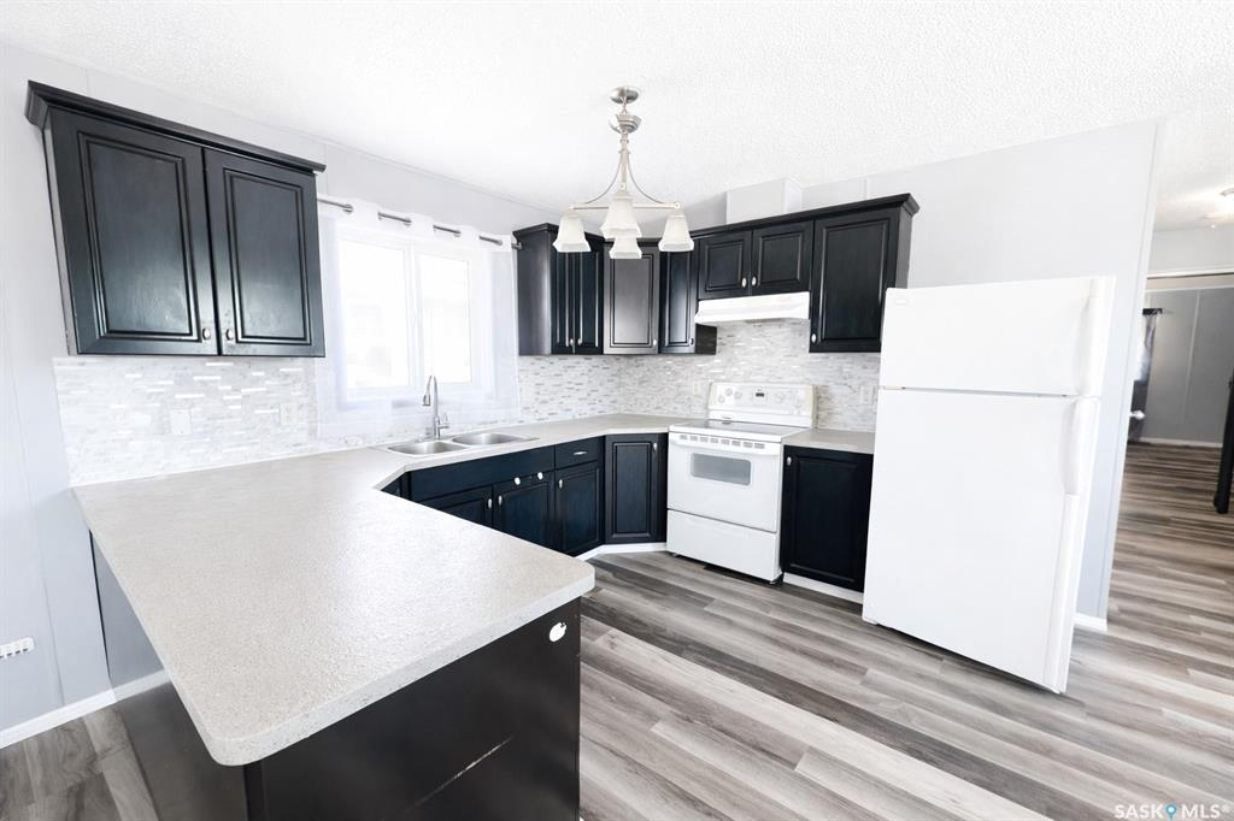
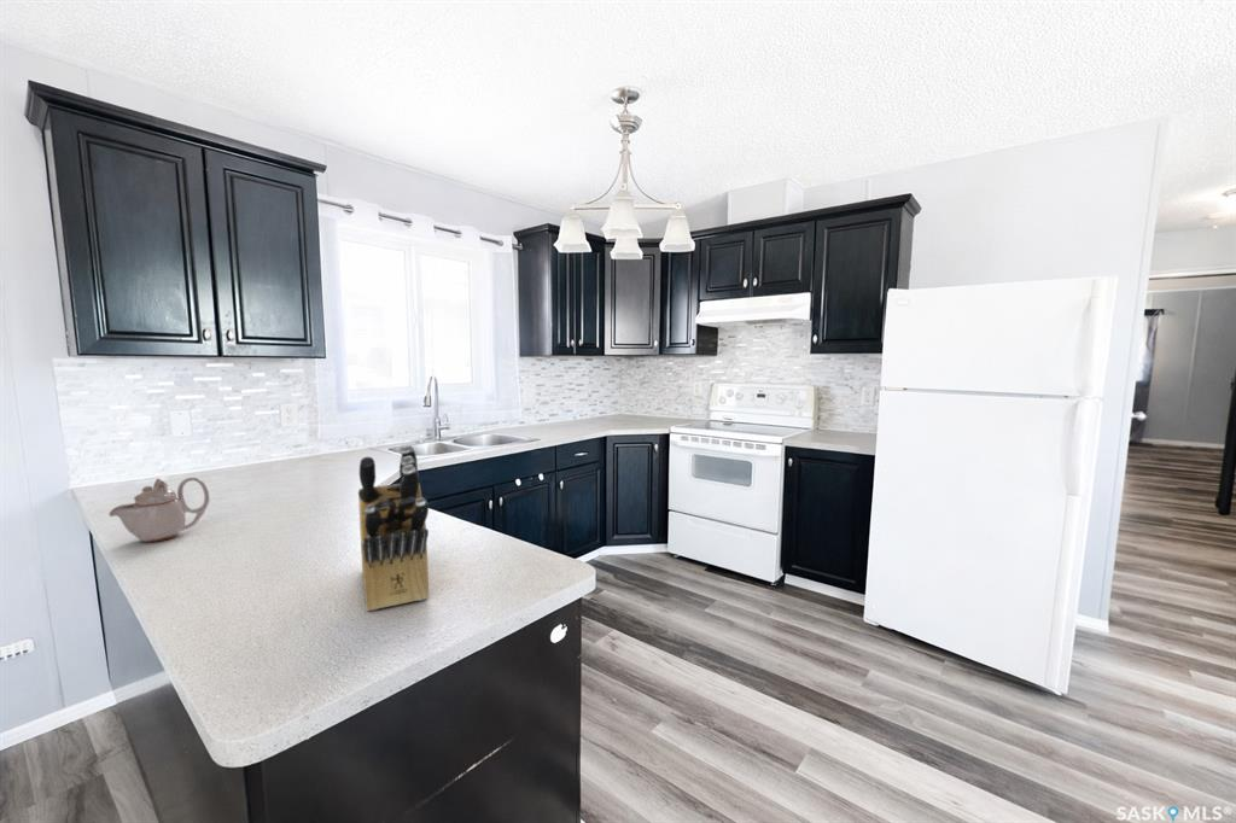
+ teapot [107,477,210,543]
+ knife block [357,444,430,612]
